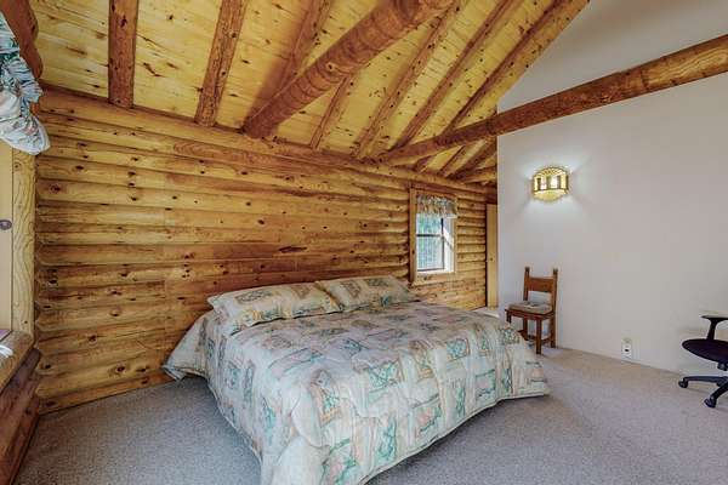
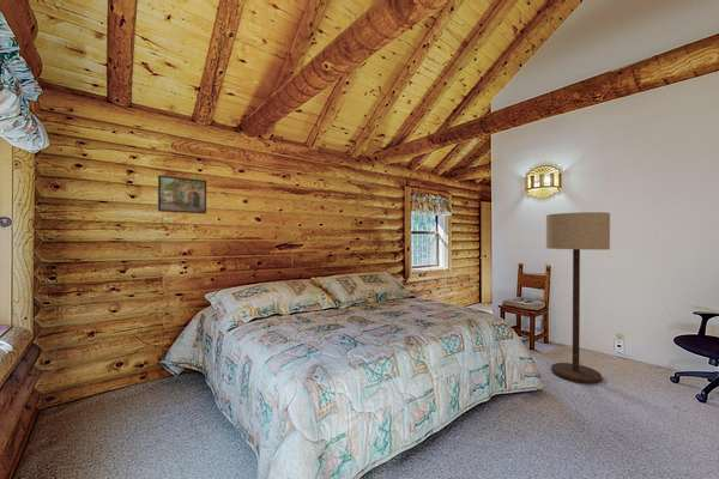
+ floor lamp [545,211,611,384]
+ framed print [157,174,207,214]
